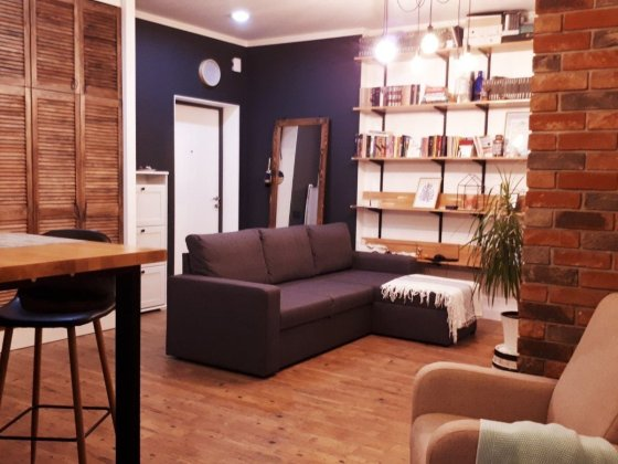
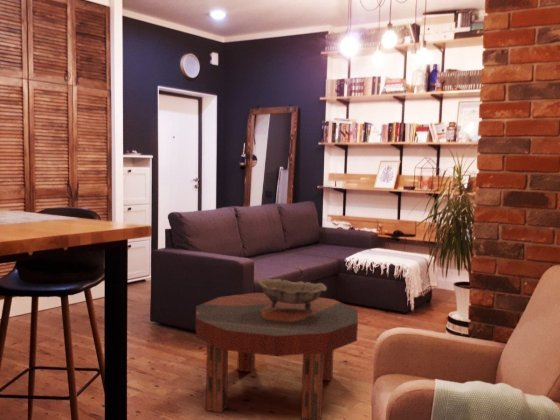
+ decorative bowl [256,277,328,314]
+ coffee table [195,292,359,420]
